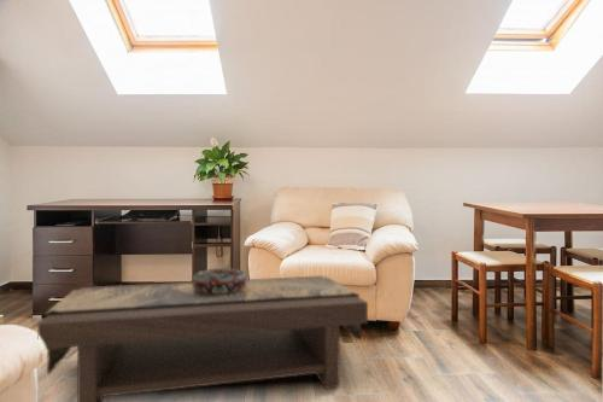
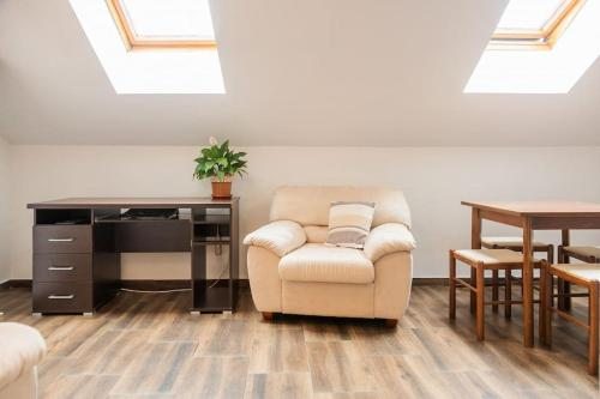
- decorative bowl [191,267,248,293]
- coffee table [36,275,369,402]
